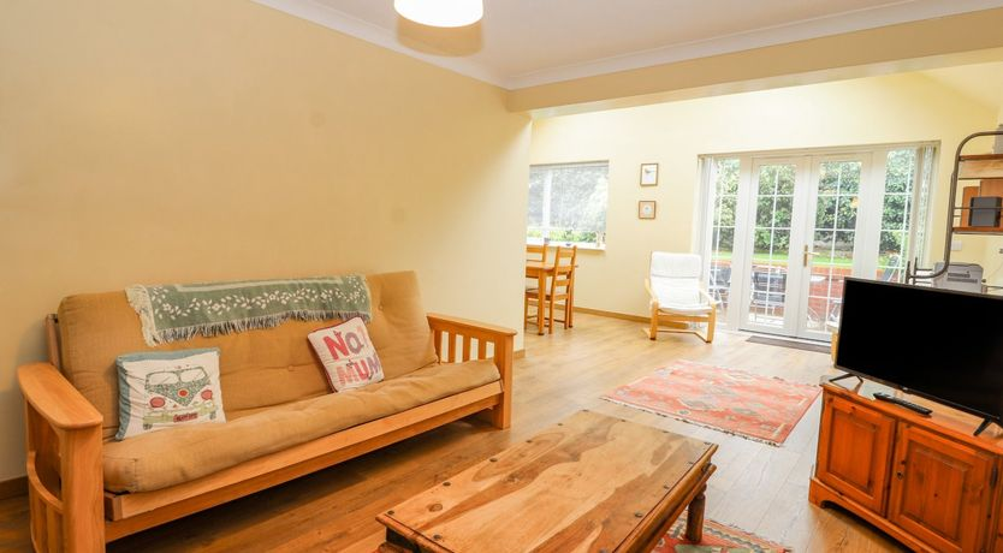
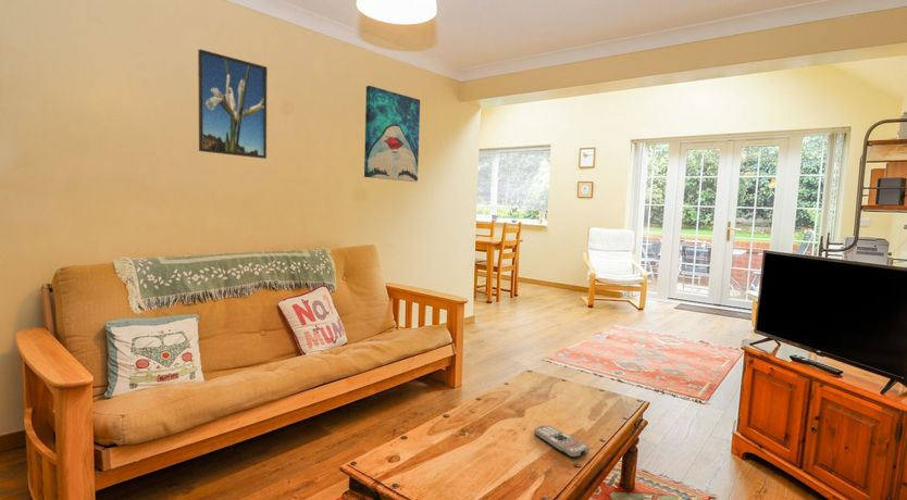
+ wall art [363,85,421,183]
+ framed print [197,48,269,160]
+ remote control [533,424,591,459]
